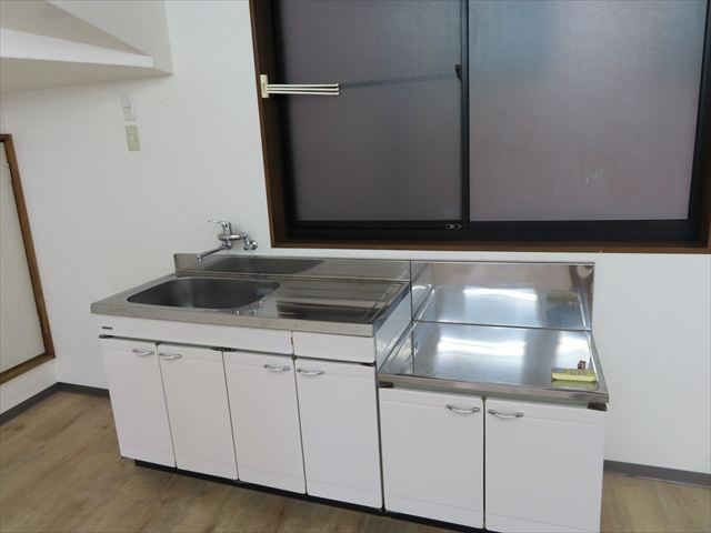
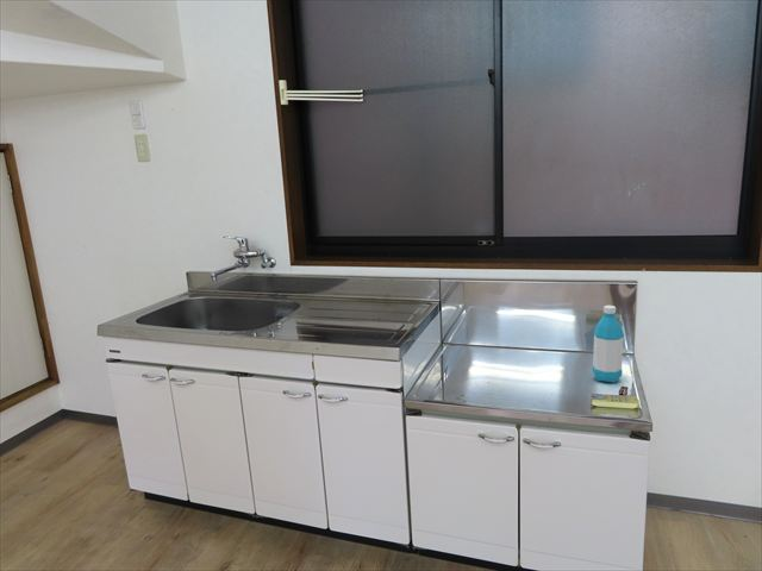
+ water bottle [592,305,625,383]
